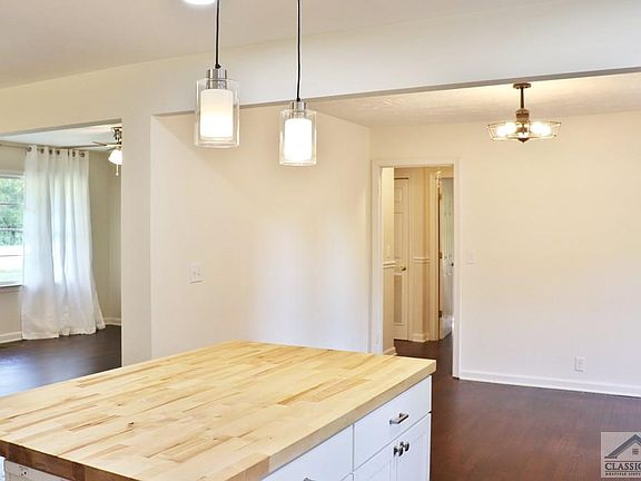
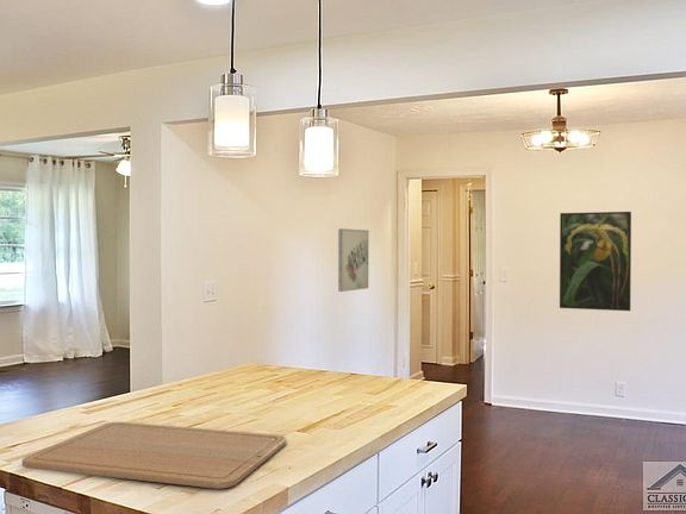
+ chopping board [21,421,287,490]
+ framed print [559,211,632,312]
+ wall art [337,227,369,293]
